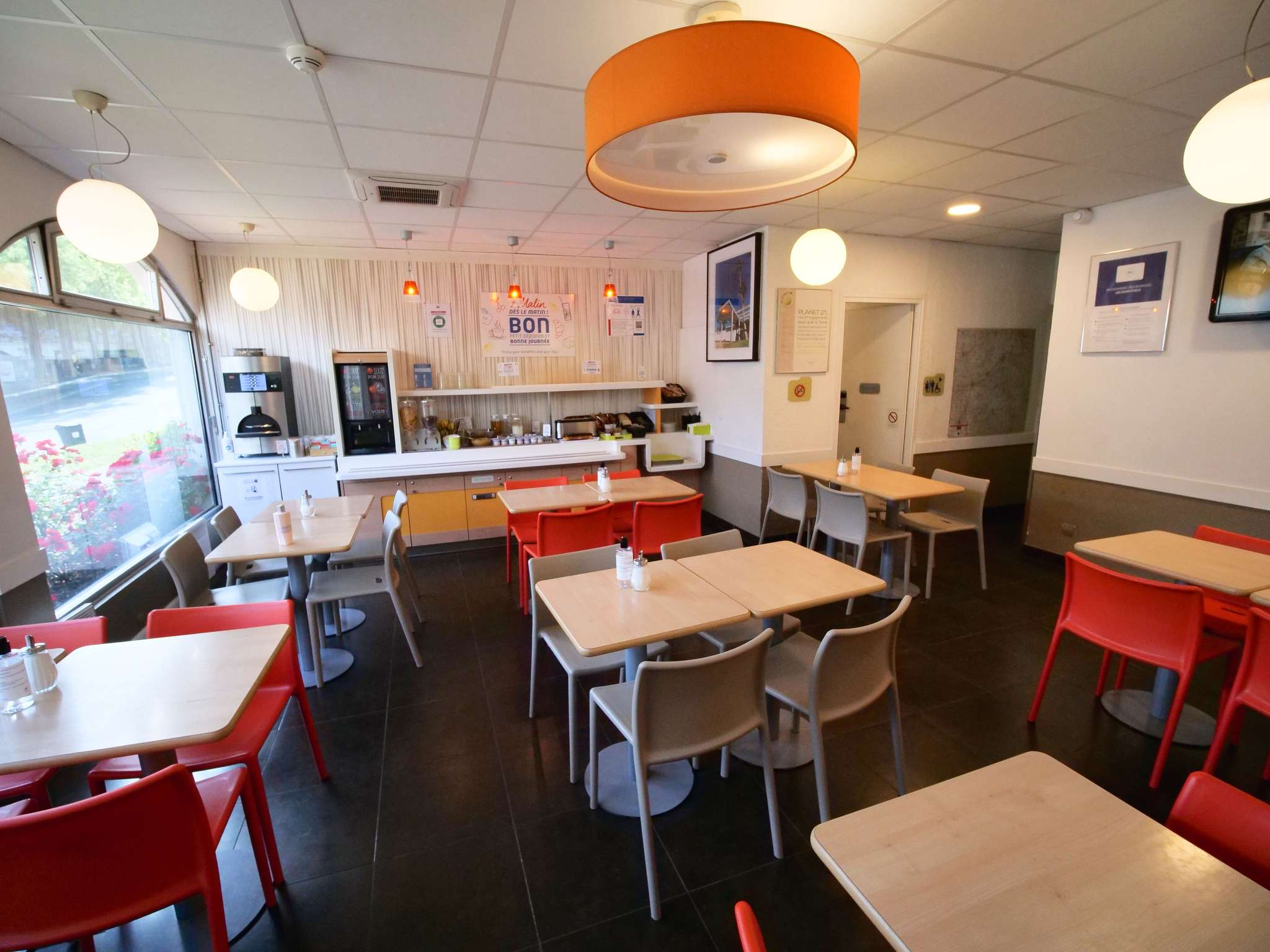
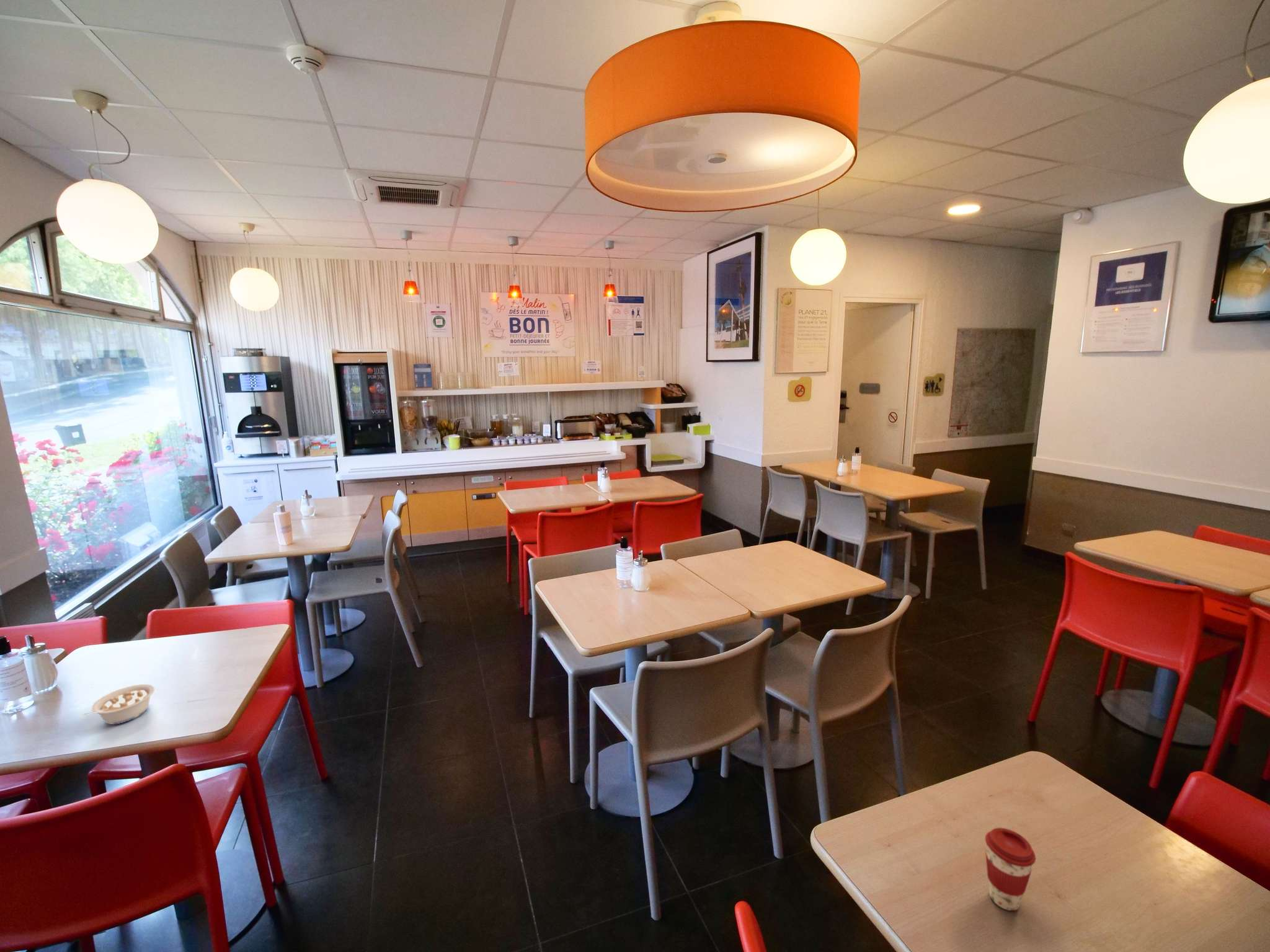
+ coffee cup [985,827,1036,911]
+ legume [82,684,155,725]
